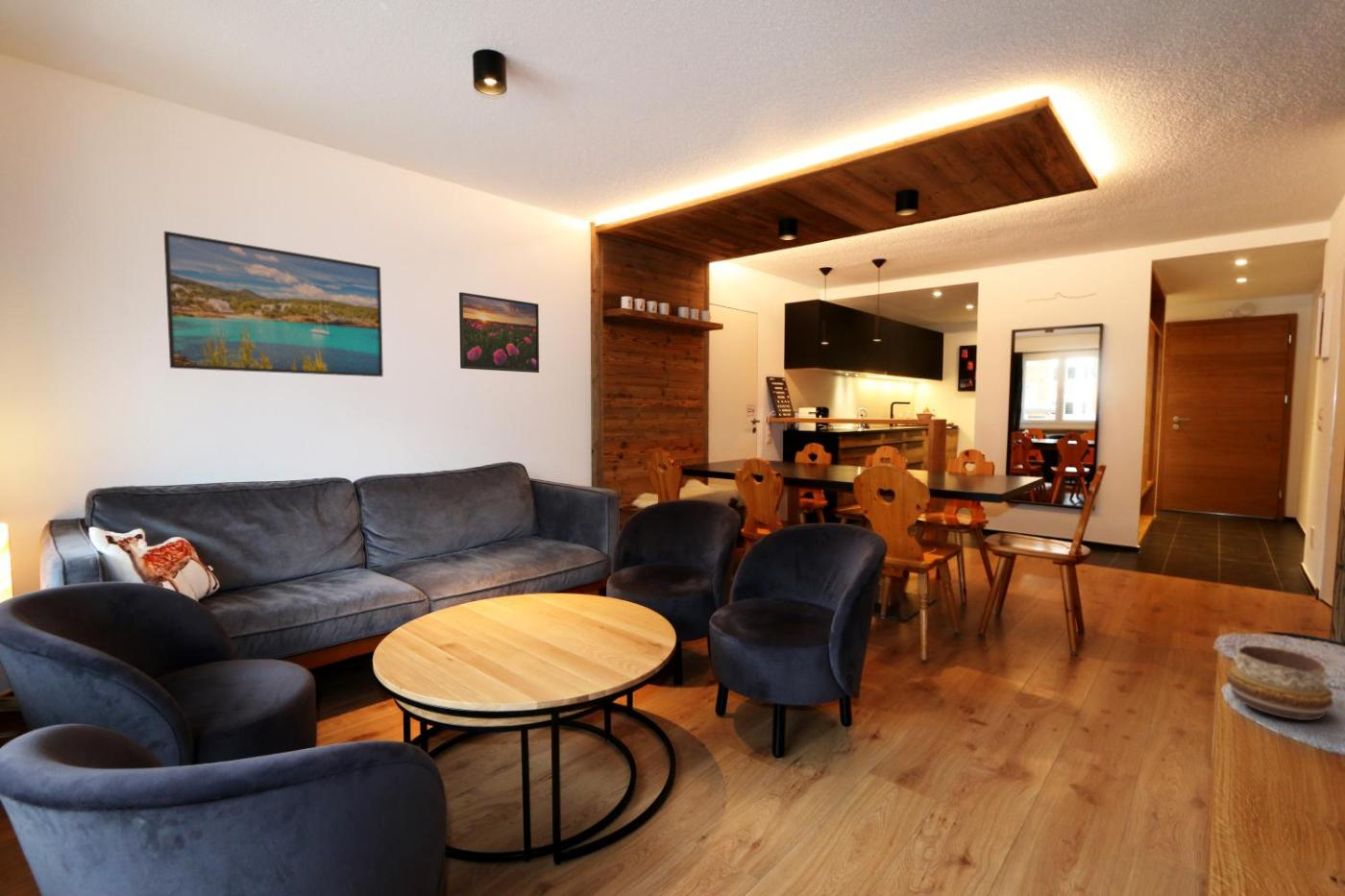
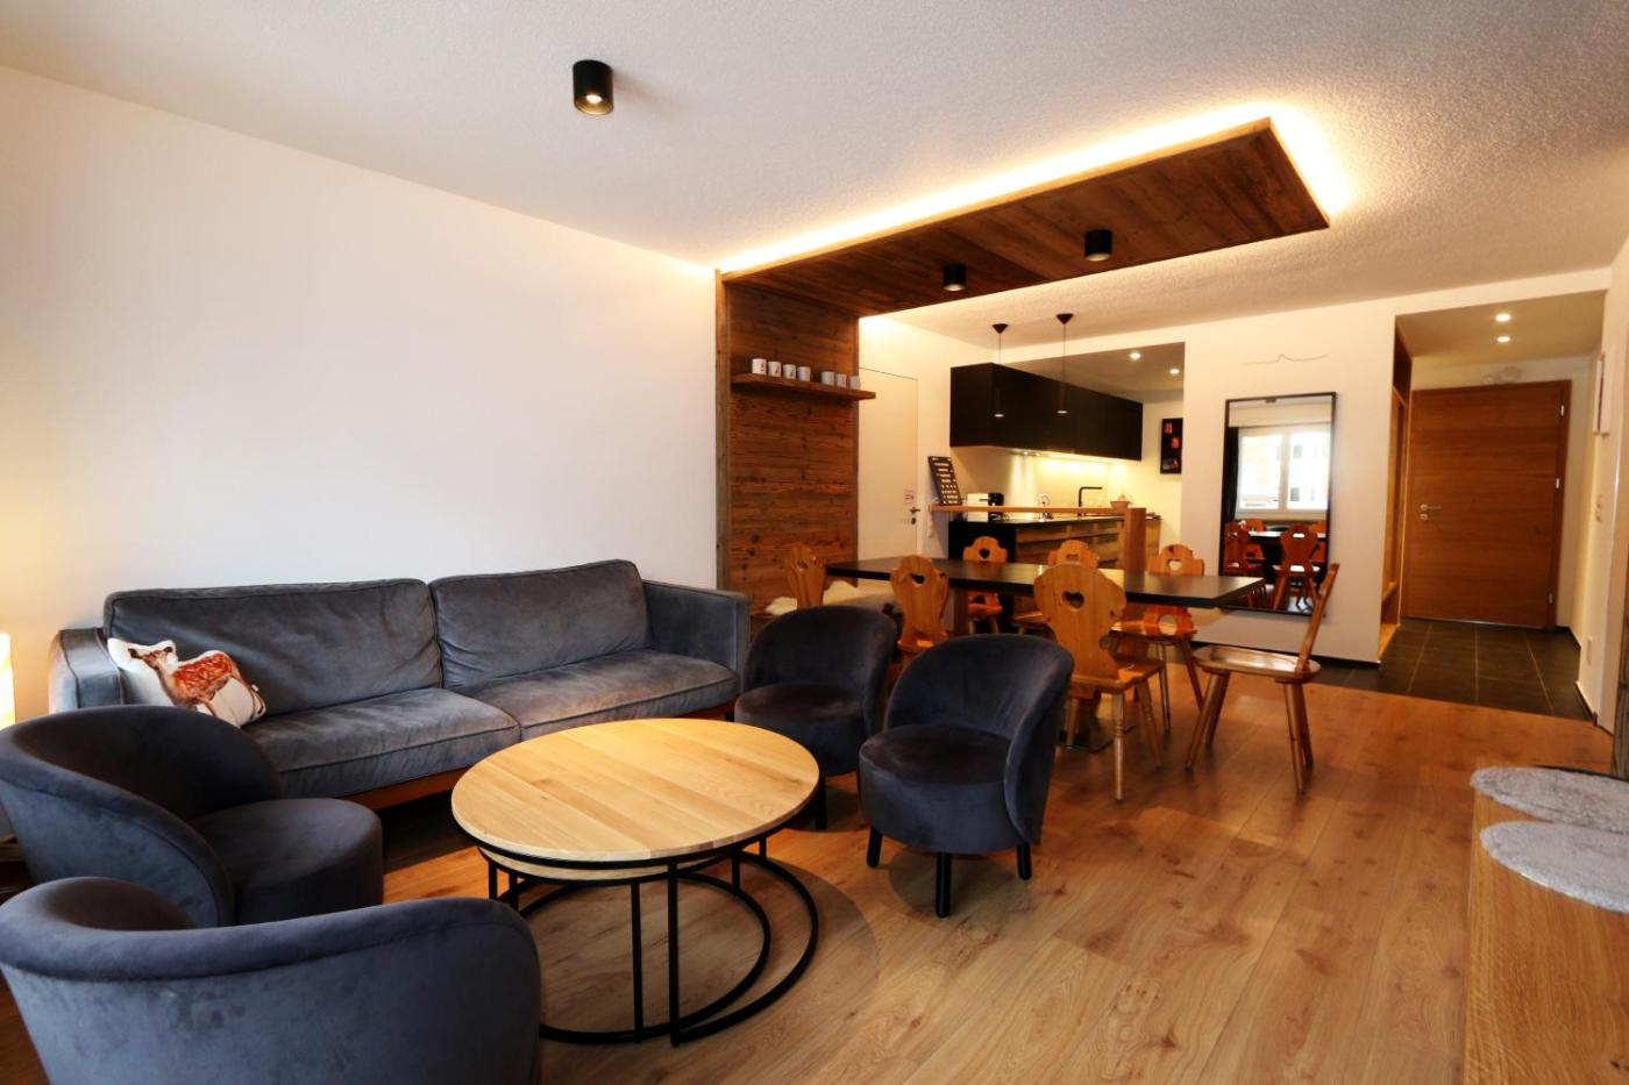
- decorative bowl [1226,644,1334,721]
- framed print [163,230,384,377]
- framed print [458,291,540,374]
